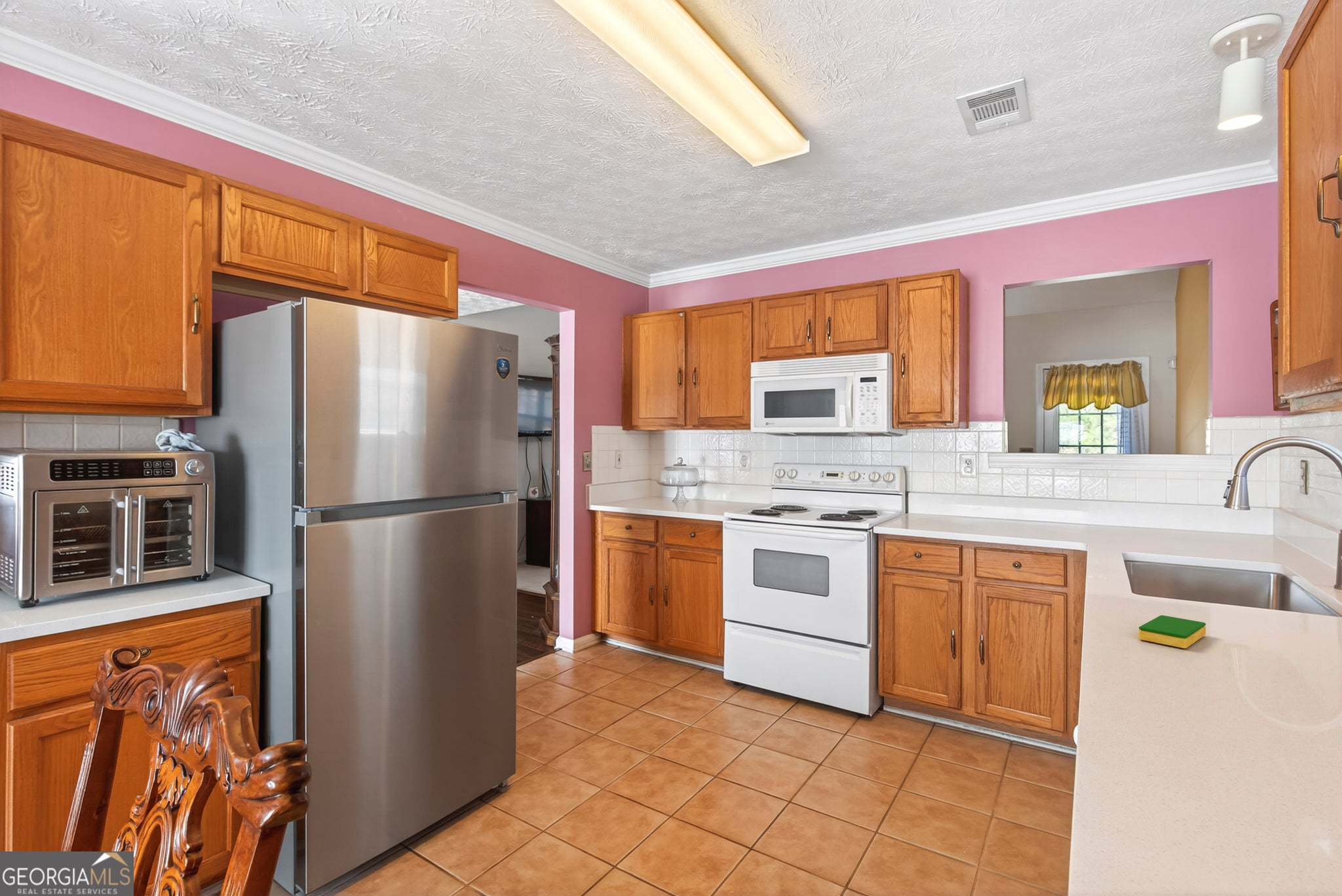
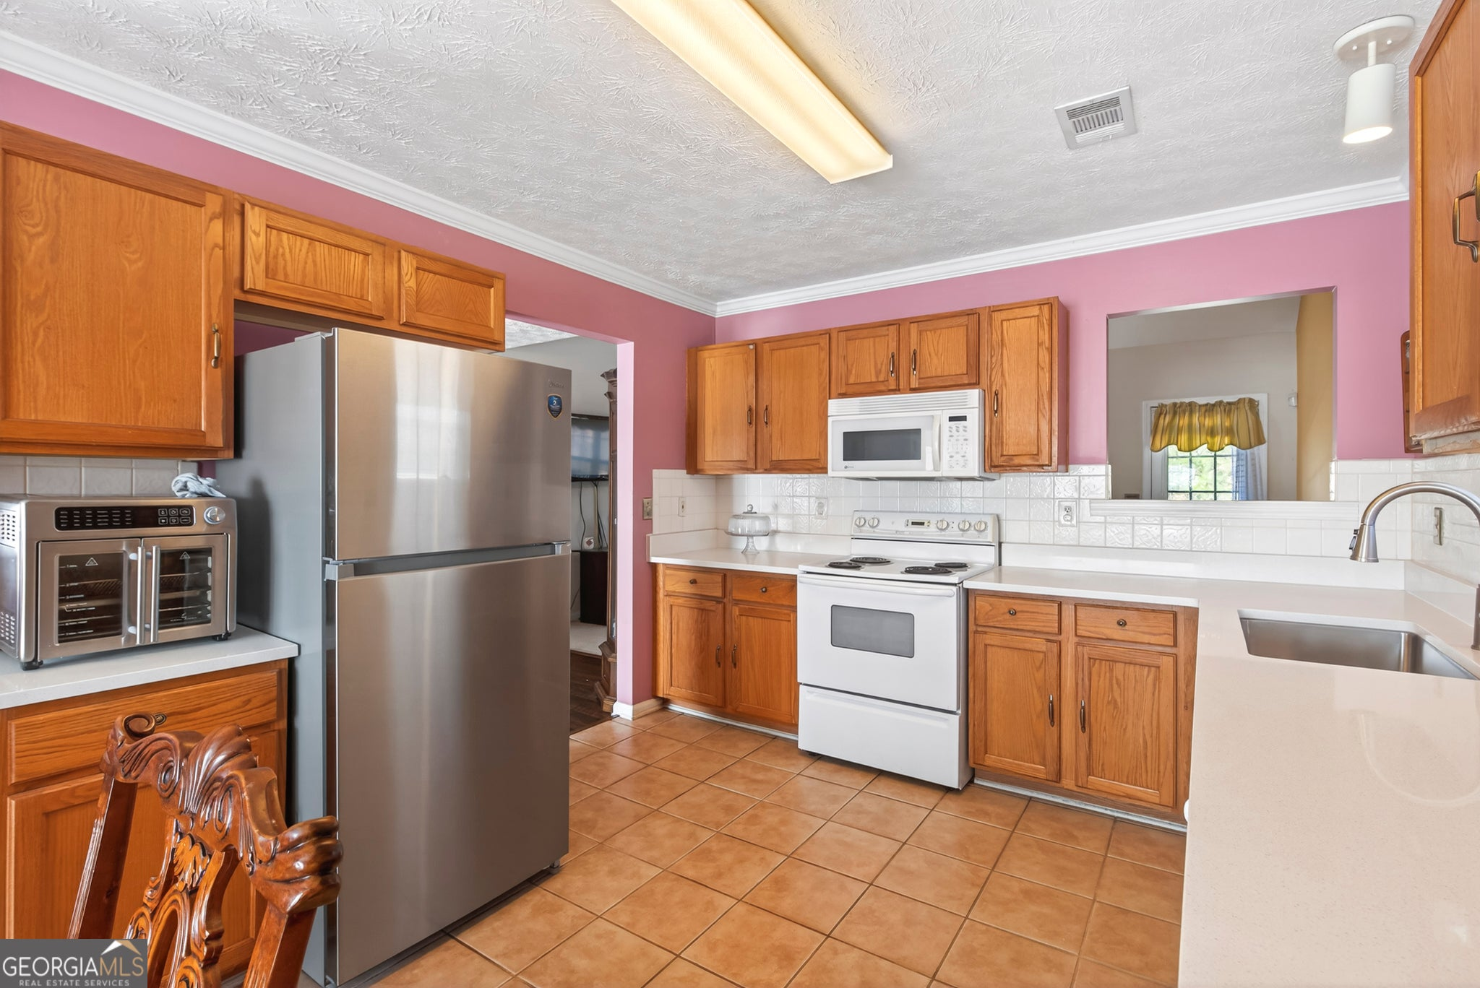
- dish sponge [1138,614,1206,649]
